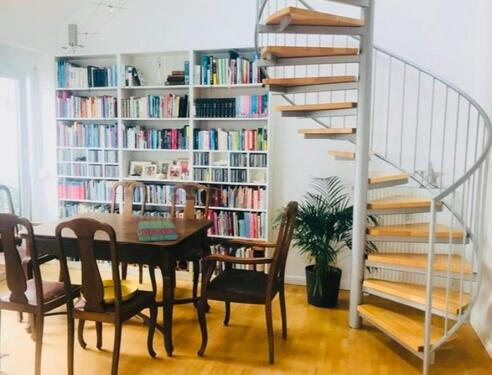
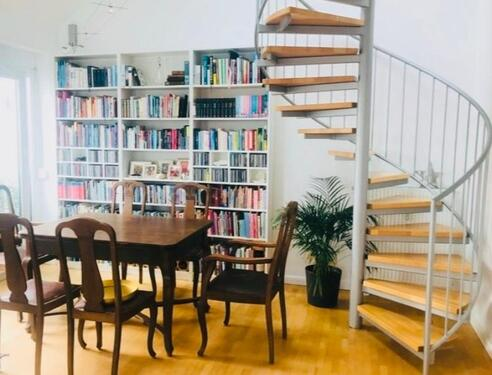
- stack of books [136,220,179,242]
